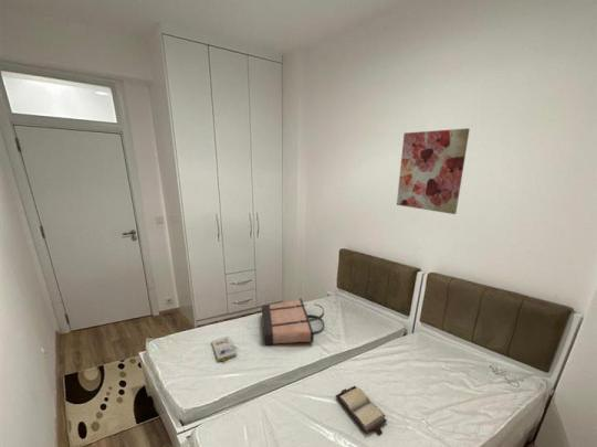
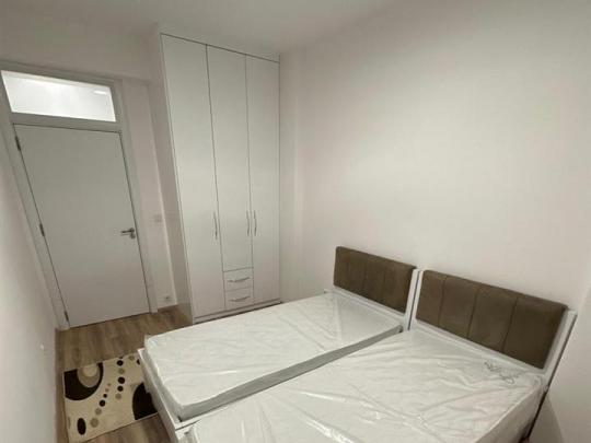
- wall art [396,127,471,215]
- shopping bag [261,298,325,345]
- paperback book [211,336,239,363]
- hardback book [334,385,388,436]
